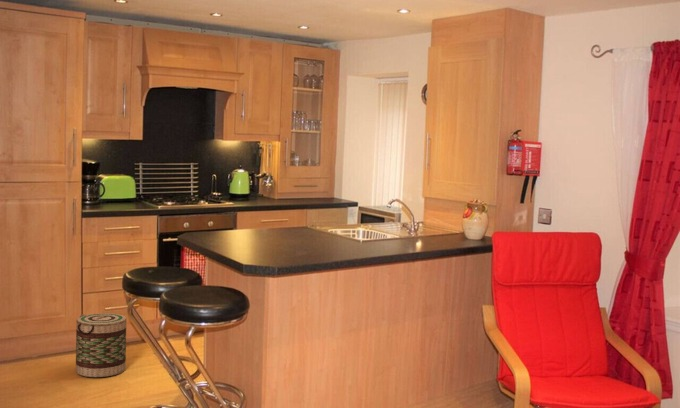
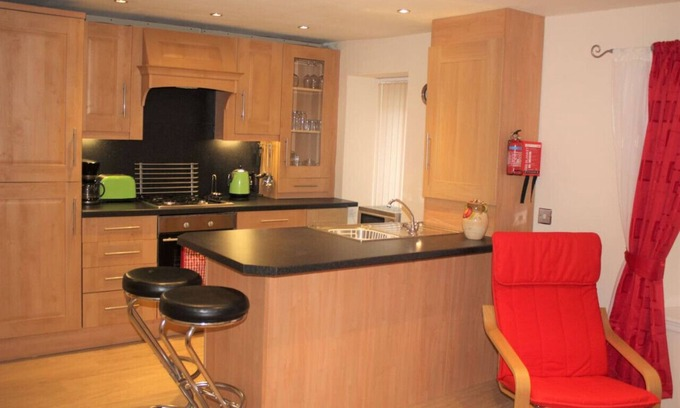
- basket [75,312,127,378]
